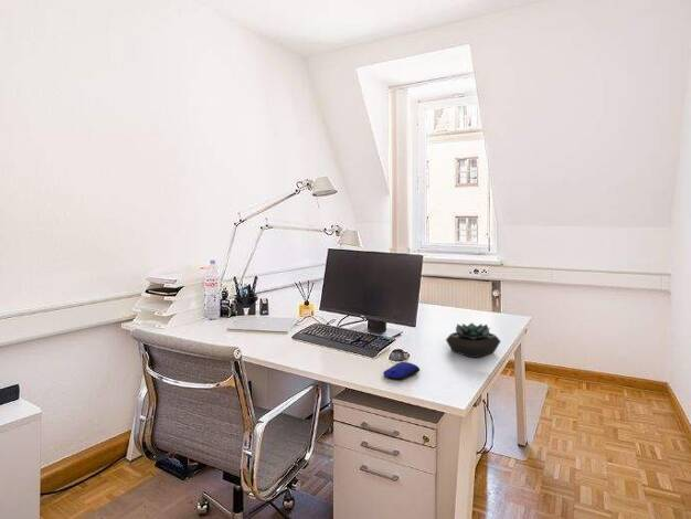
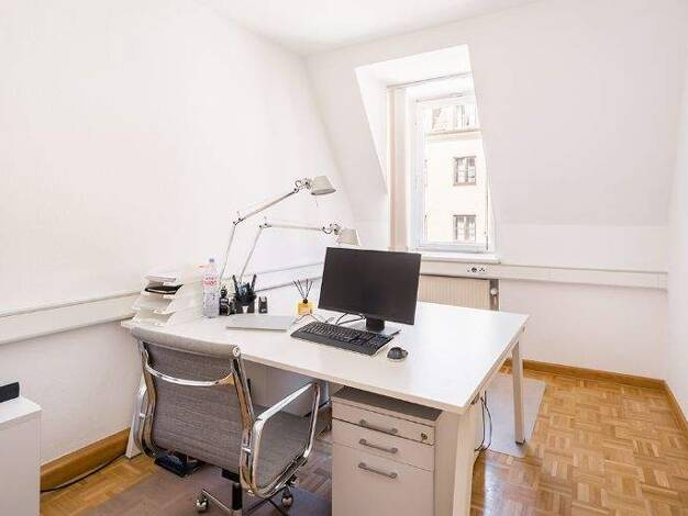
- computer mouse [382,361,421,381]
- succulent plant [445,321,502,359]
